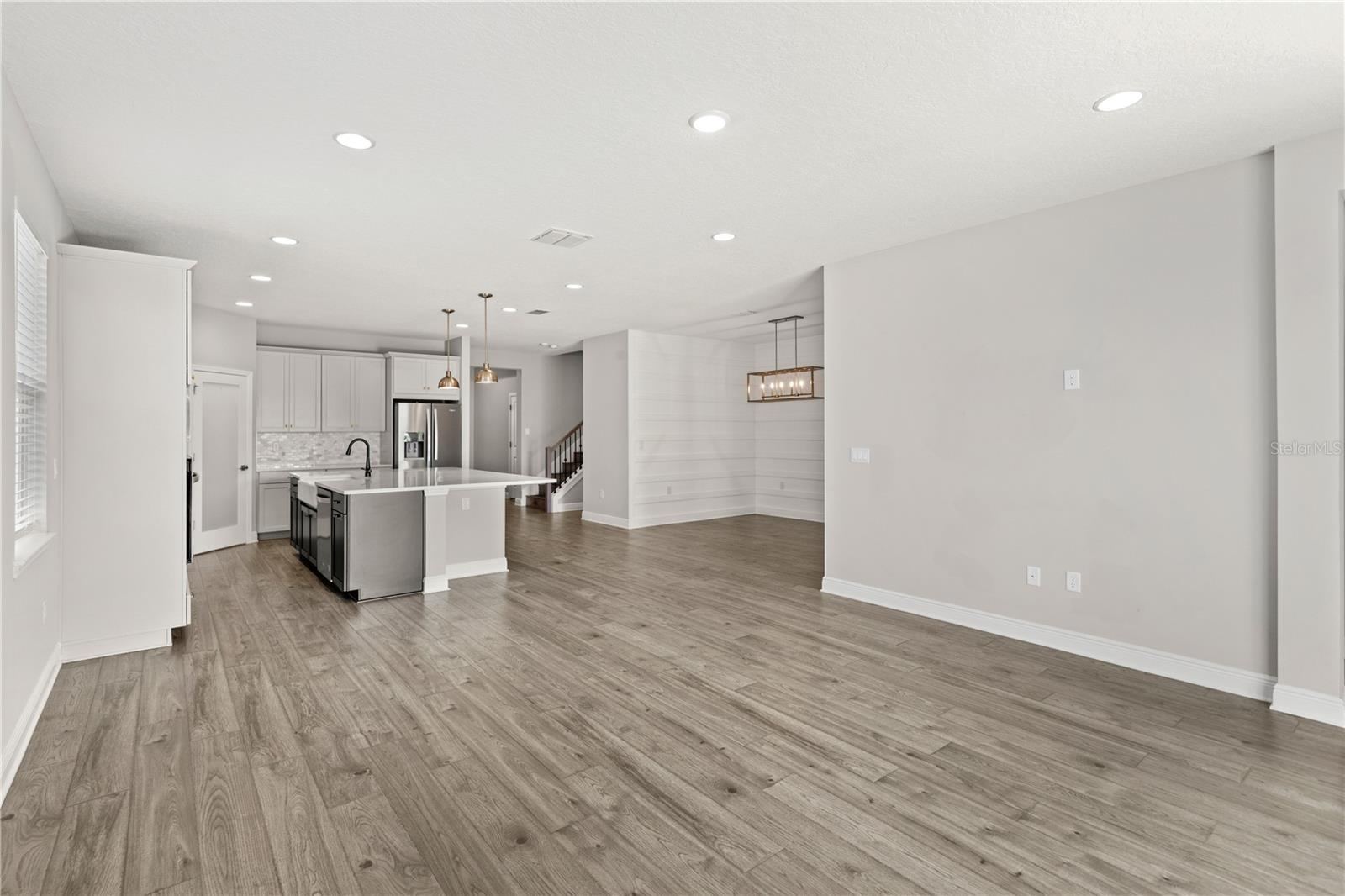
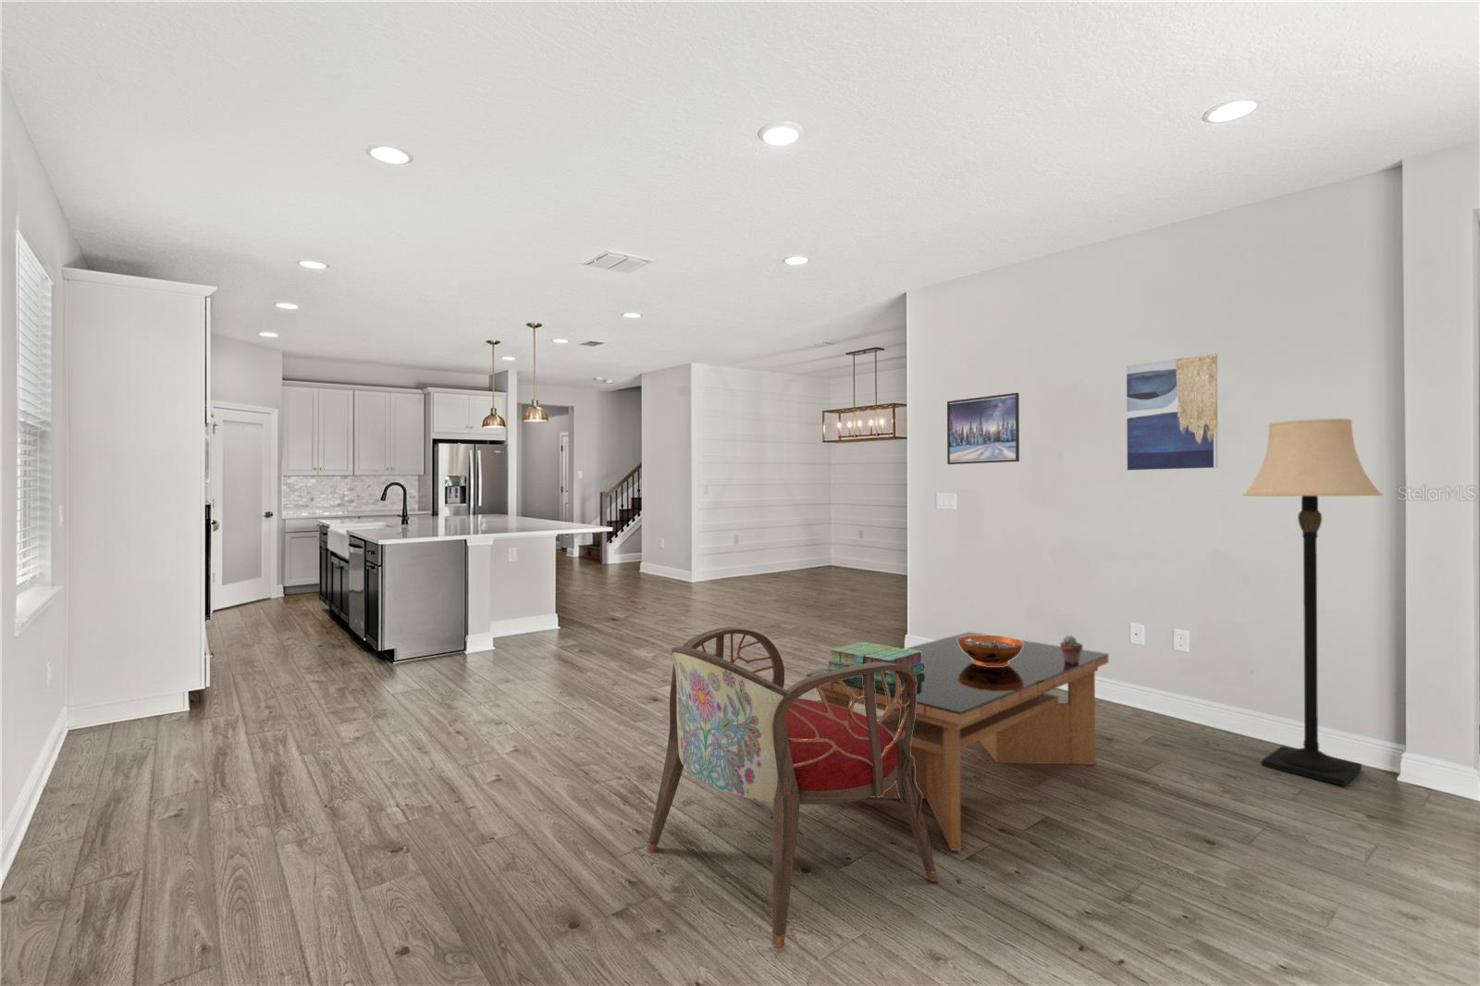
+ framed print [946,392,1020,465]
+ decorative bowl [957,635,1023,666]
+ armchair [646,626,939,949]
+ coffee table [805,631,1109,852]
+ lamp [1241,417,1384,787]
+ potted succulent [1060,635,1083,664]
+ wall art [1126,352,1218,471]
+ stack of books [826,640,925,682]
